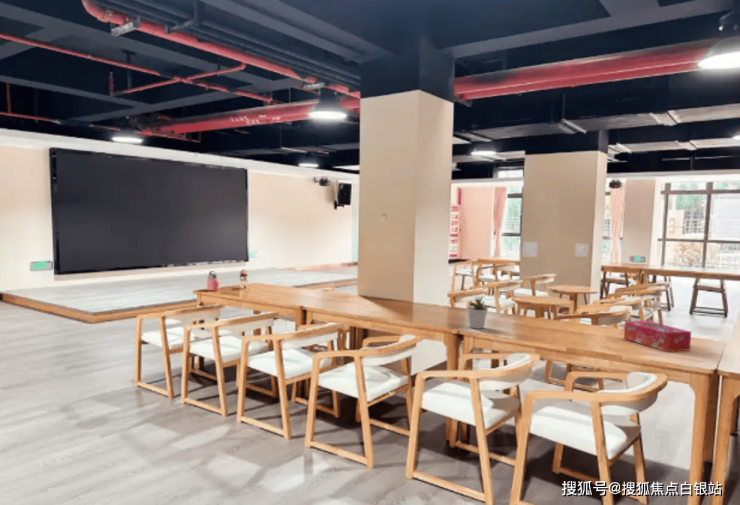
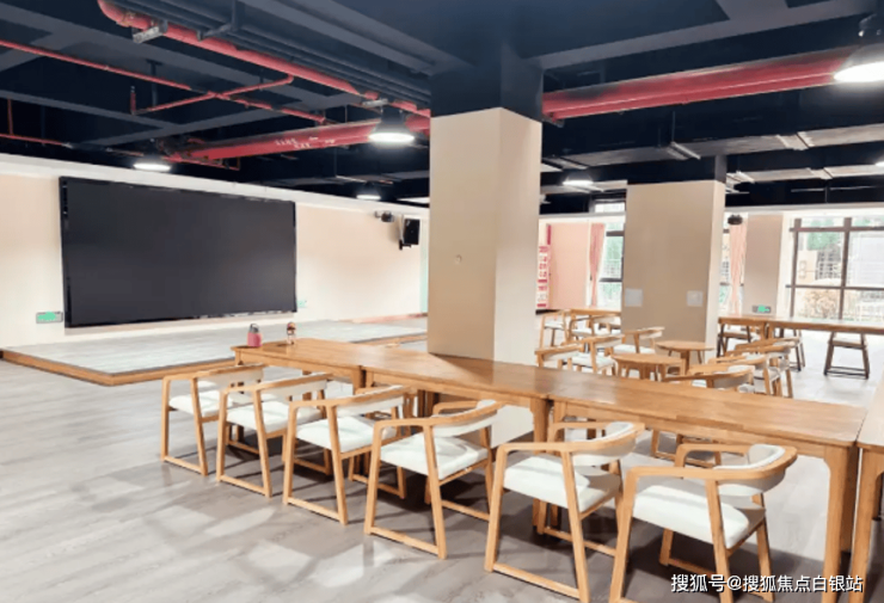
- potted plant [466,296,491,330]
- tissue box [623,319,692,353]
